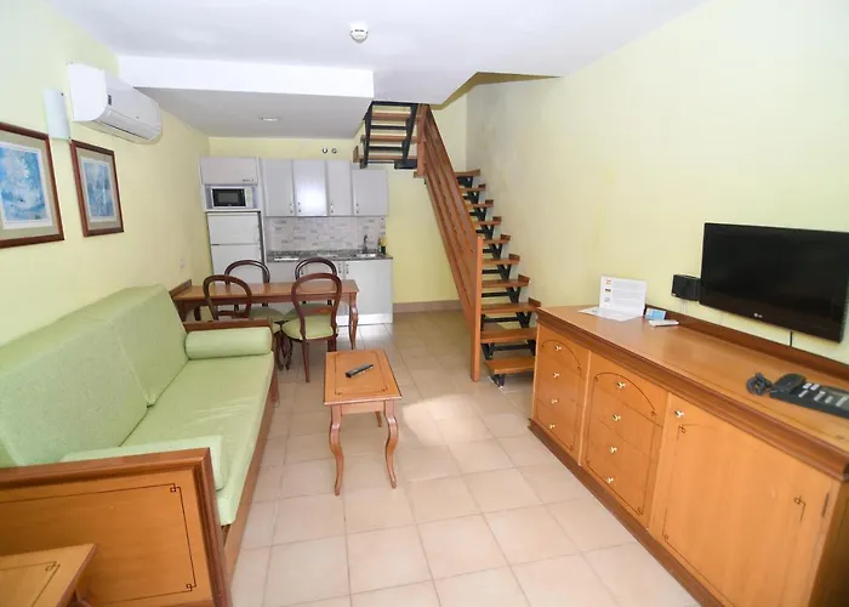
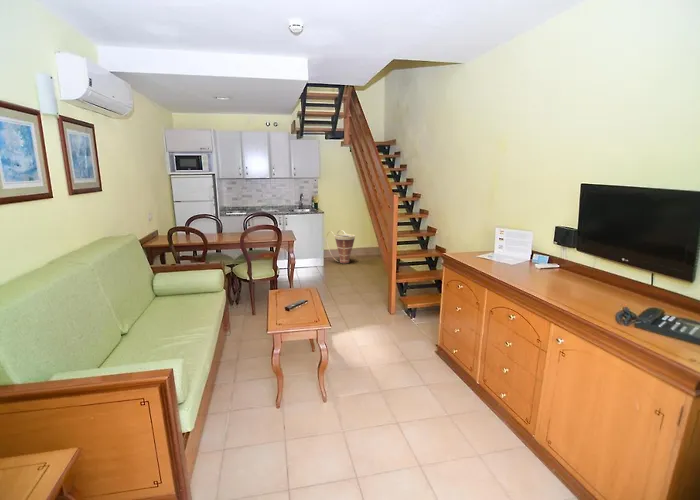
+ basket [325,229,356,264]
